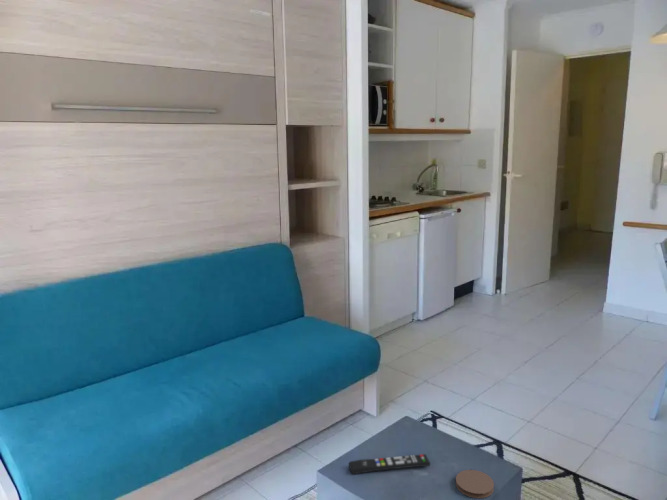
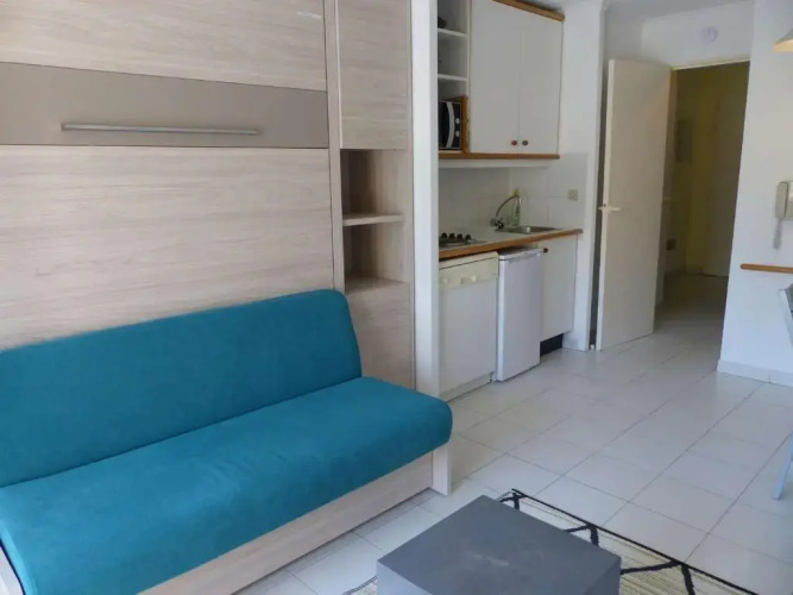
- coaster [455,469,495,499]
- remote control [348,453,432,476]
